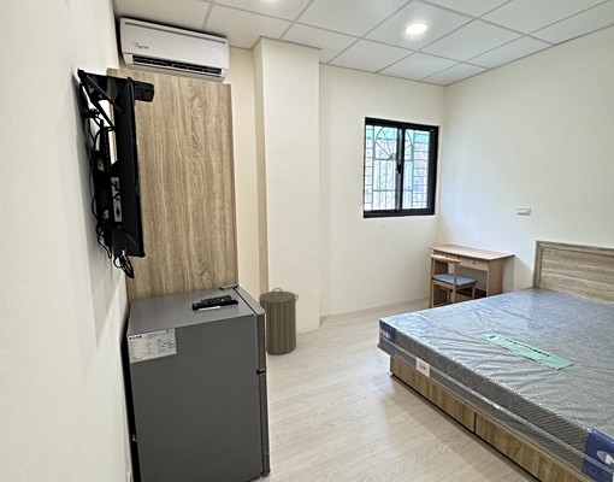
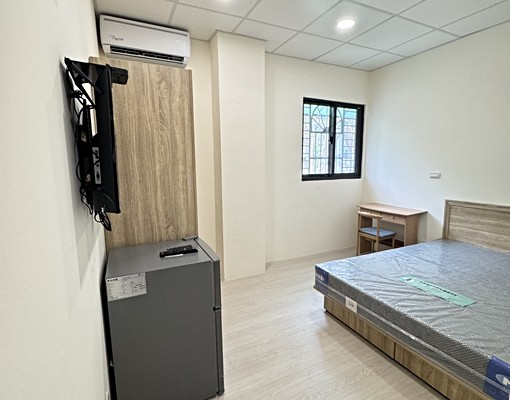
- laundry hamper [258,287,300,355]
